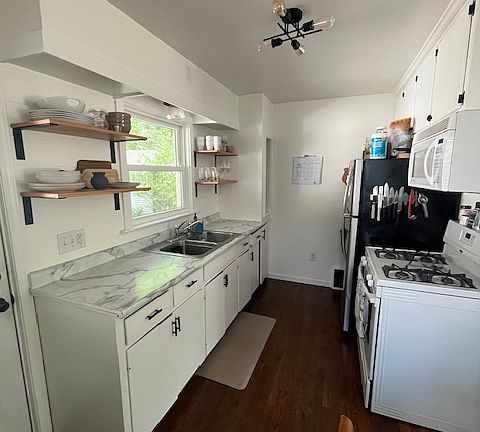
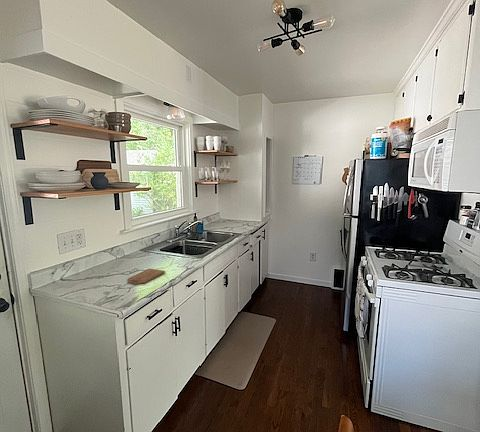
+ cutting board [127,267,166,285]
